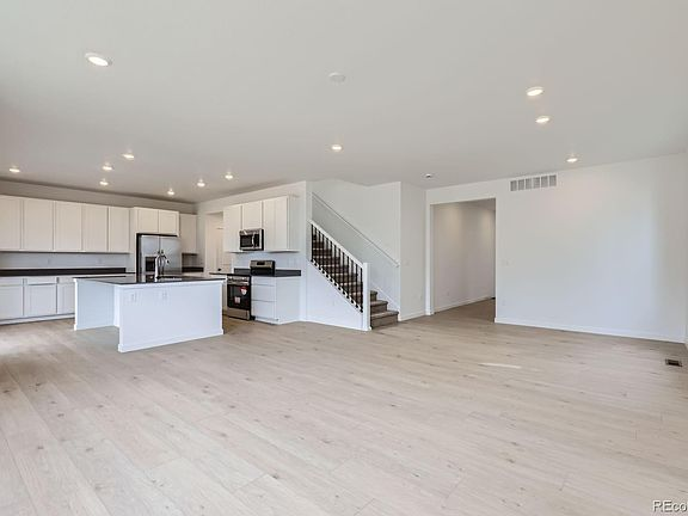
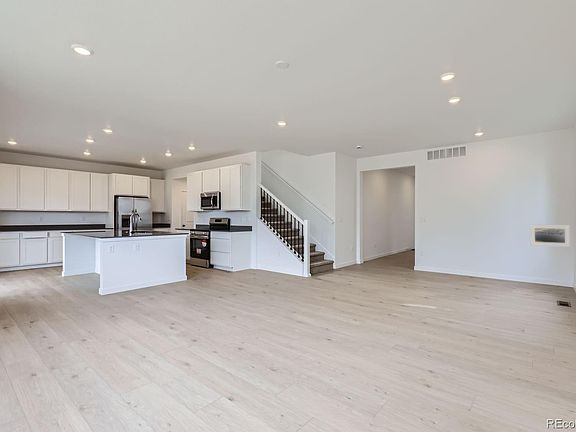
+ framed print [529,224,571,248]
